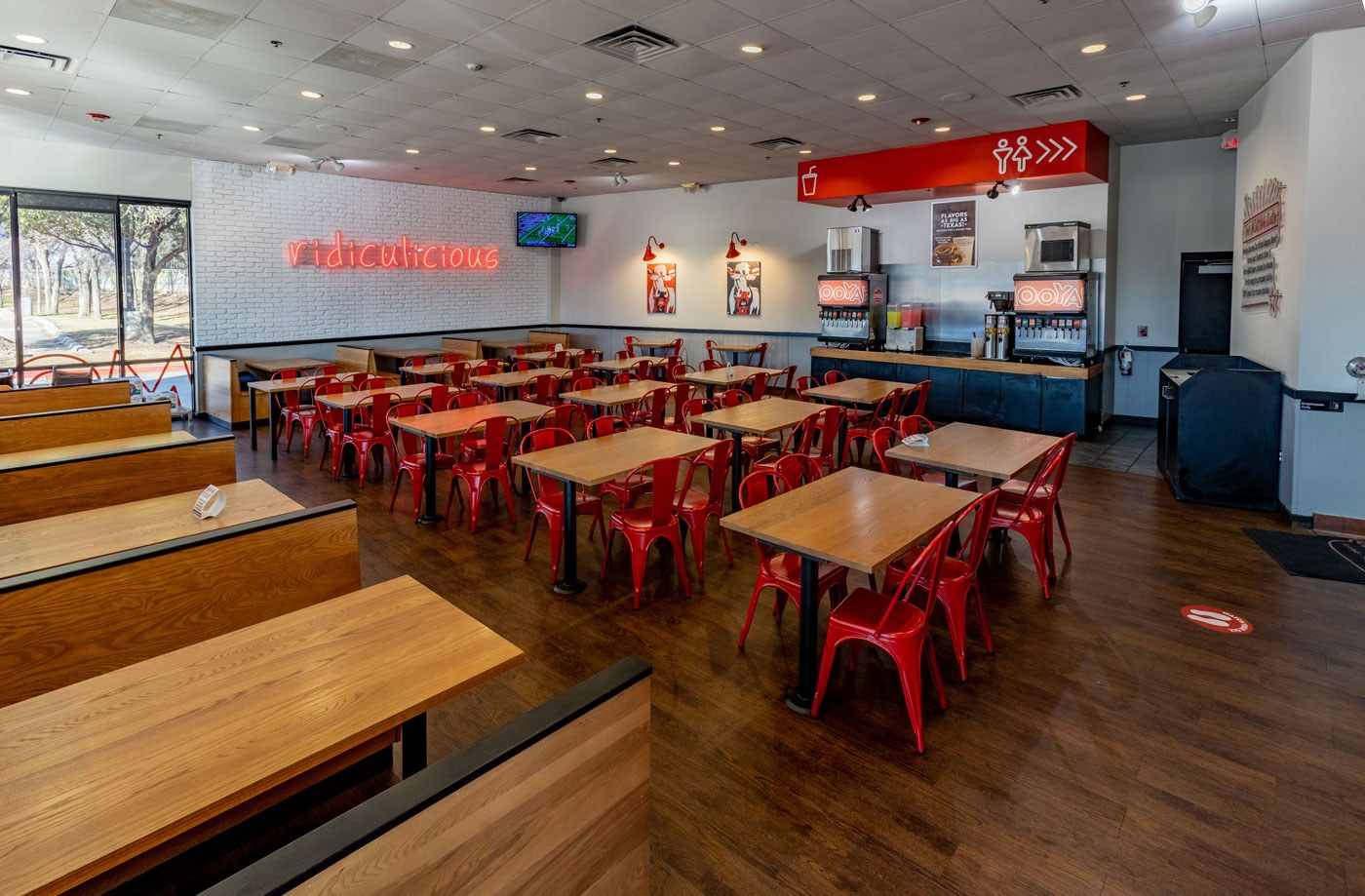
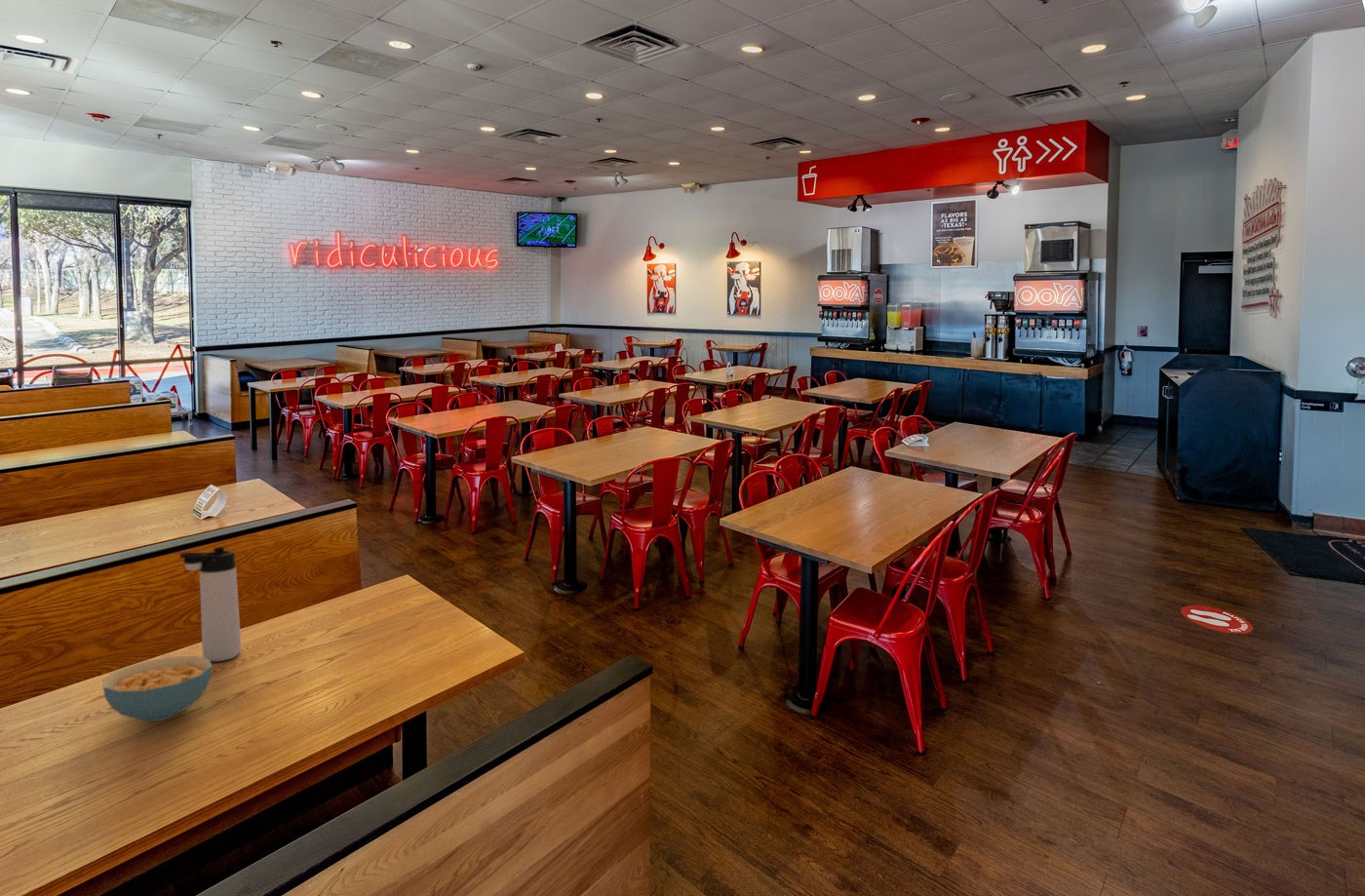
+ cereal bowl [102,655,214,722]
+ thermos bottle [178,546,242,662]
